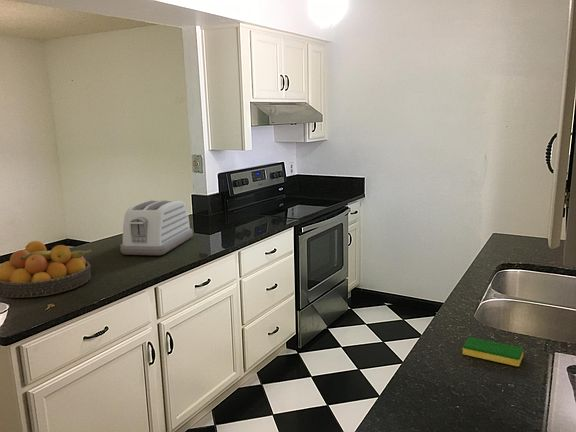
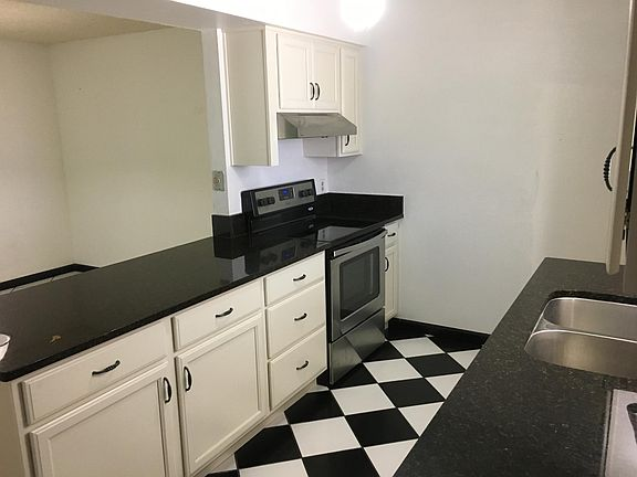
- fruit bowl [0,240,92,299]
- toaster [119,199,194,256]
- dish sponge [462,336,525,367]
